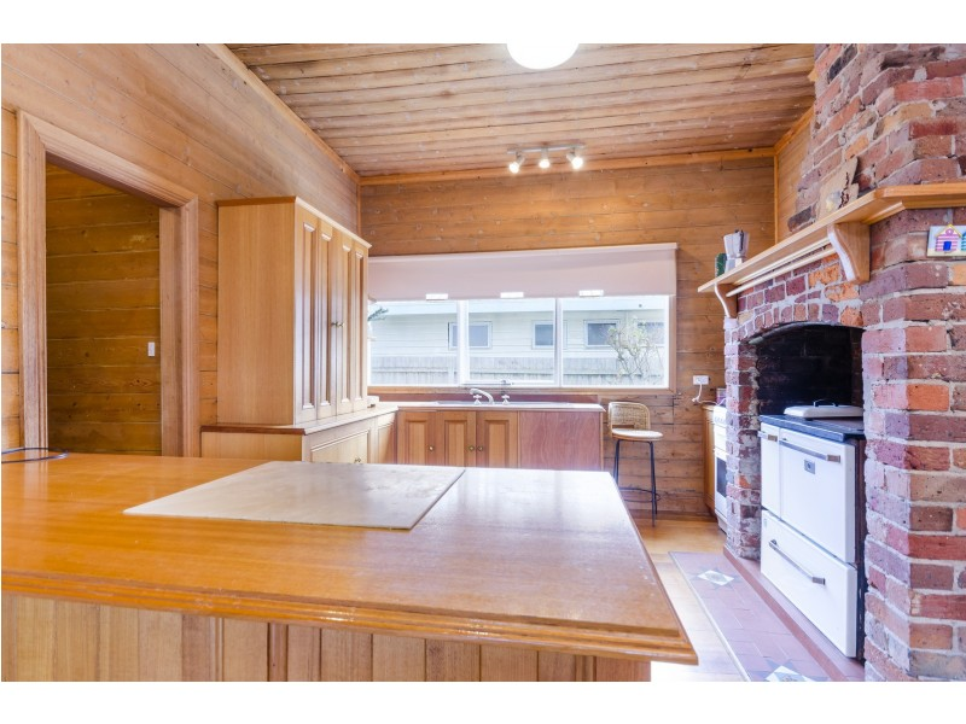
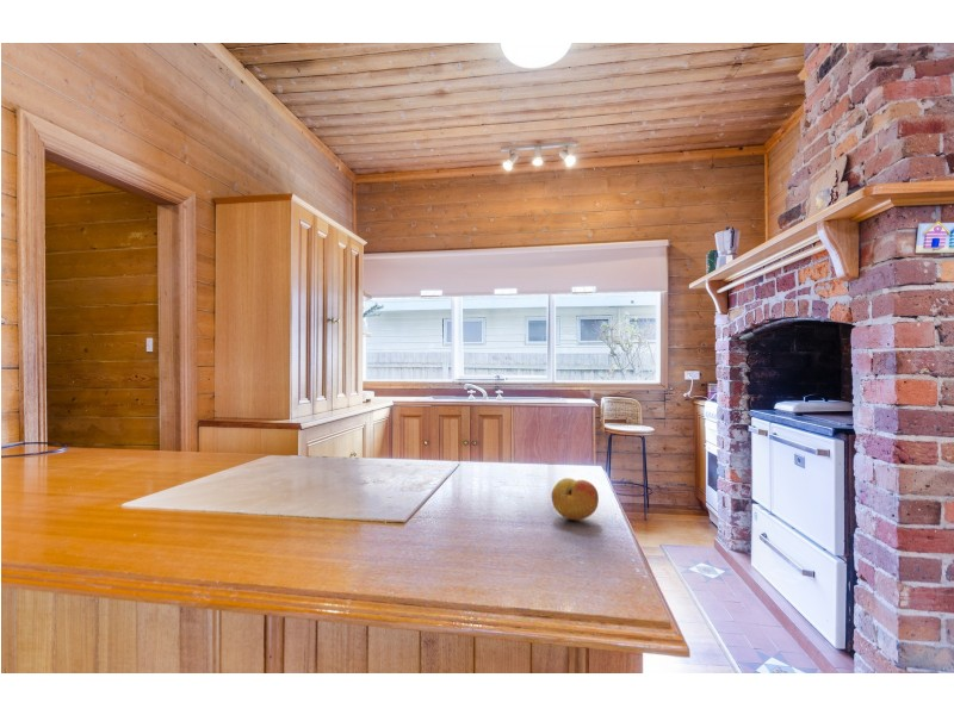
+ fruit [550,477,600,521]
